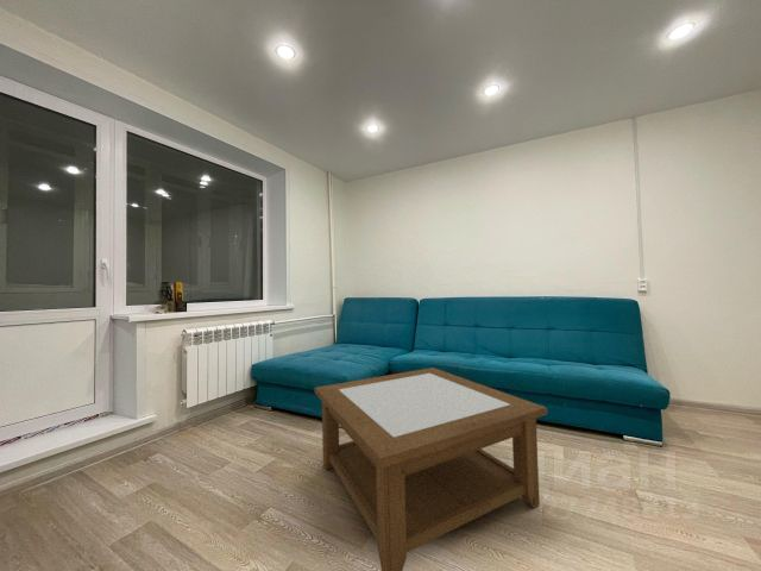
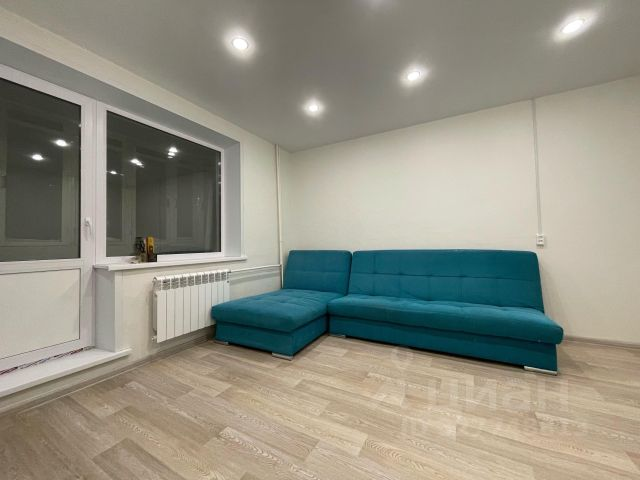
- coffee table [314,366,548,571]
